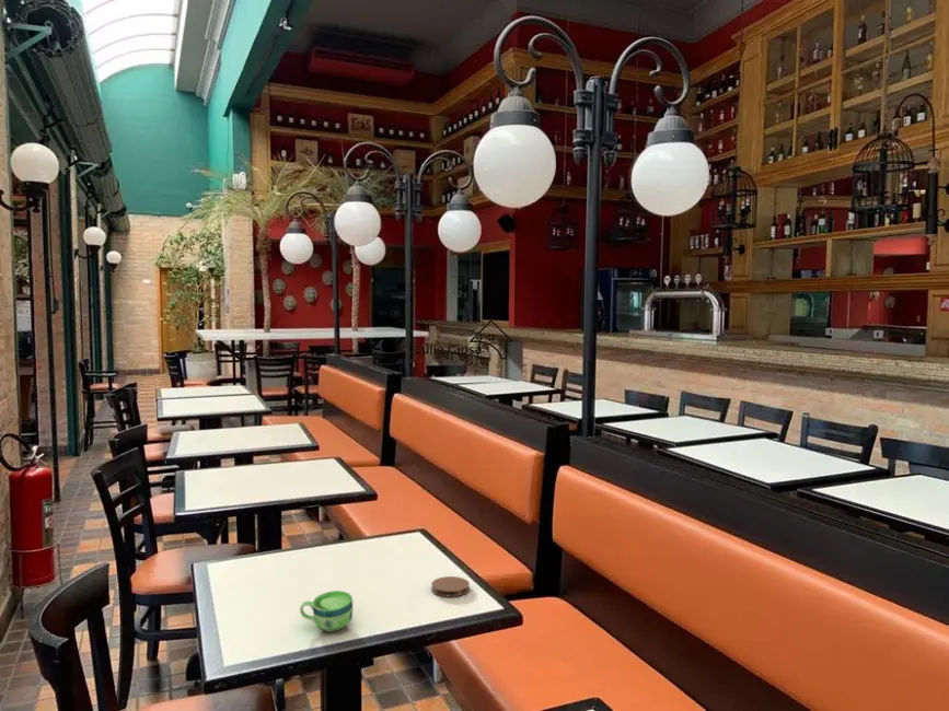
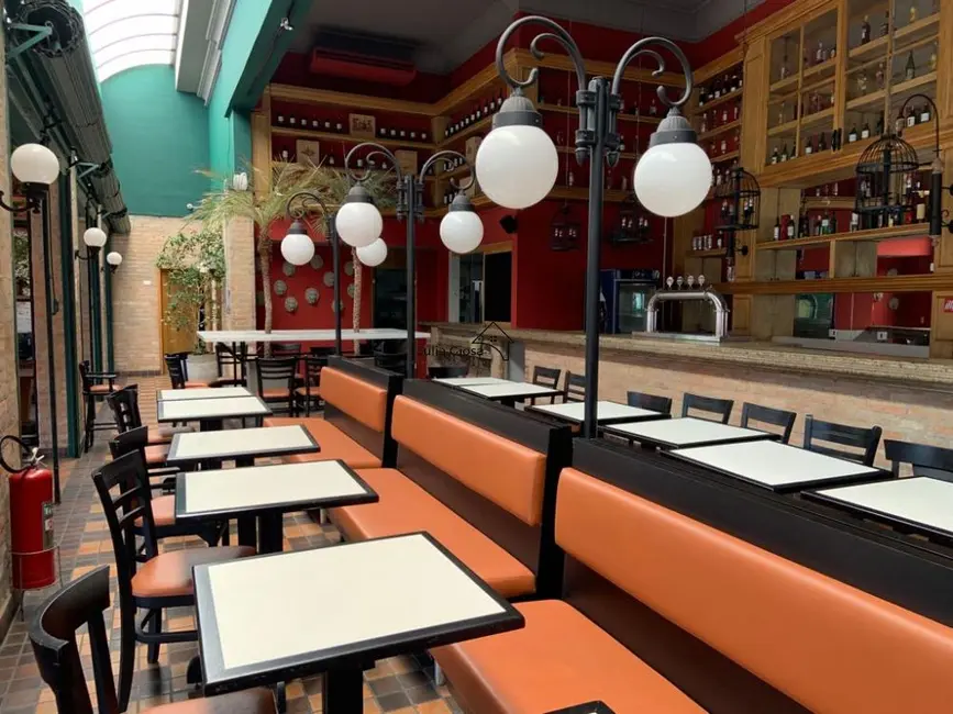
- coaster [430,575,471,597]
- cup [299,590,354,633]
